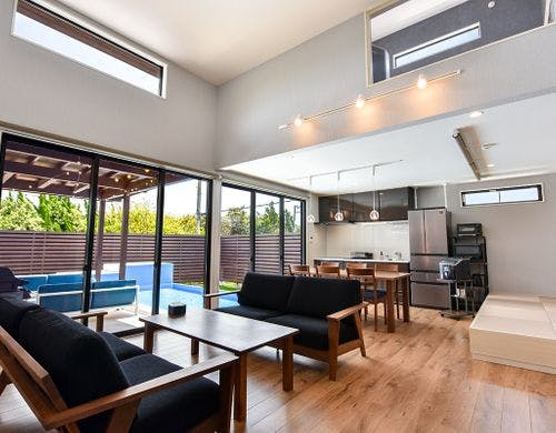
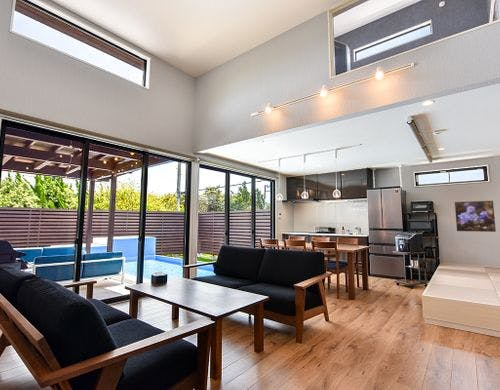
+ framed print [454,200,497,233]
